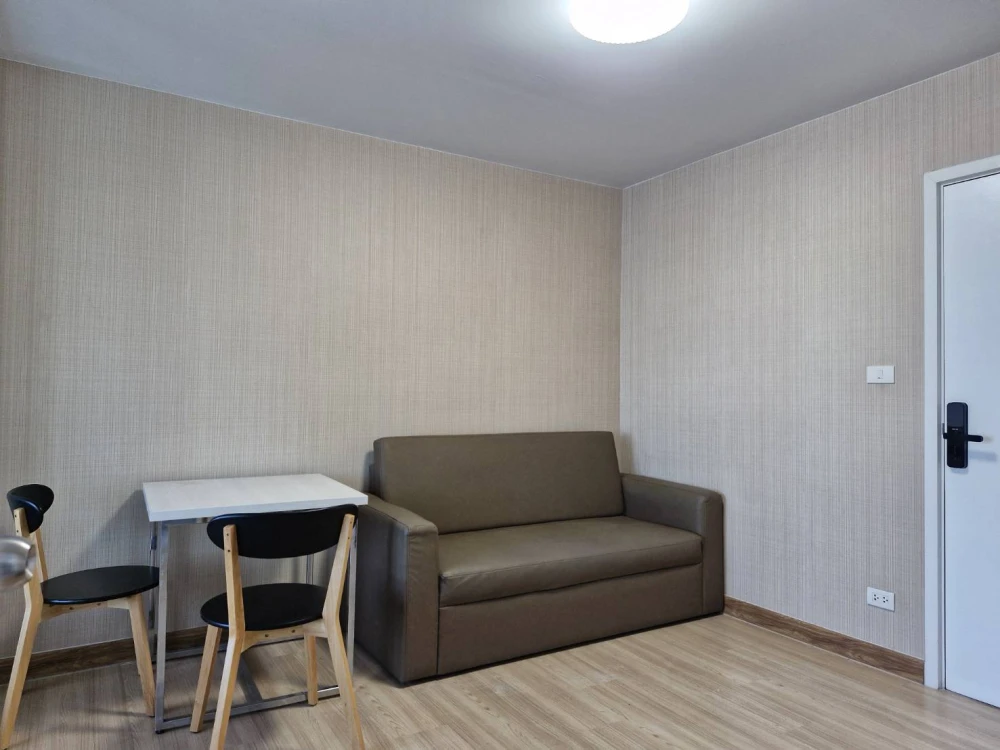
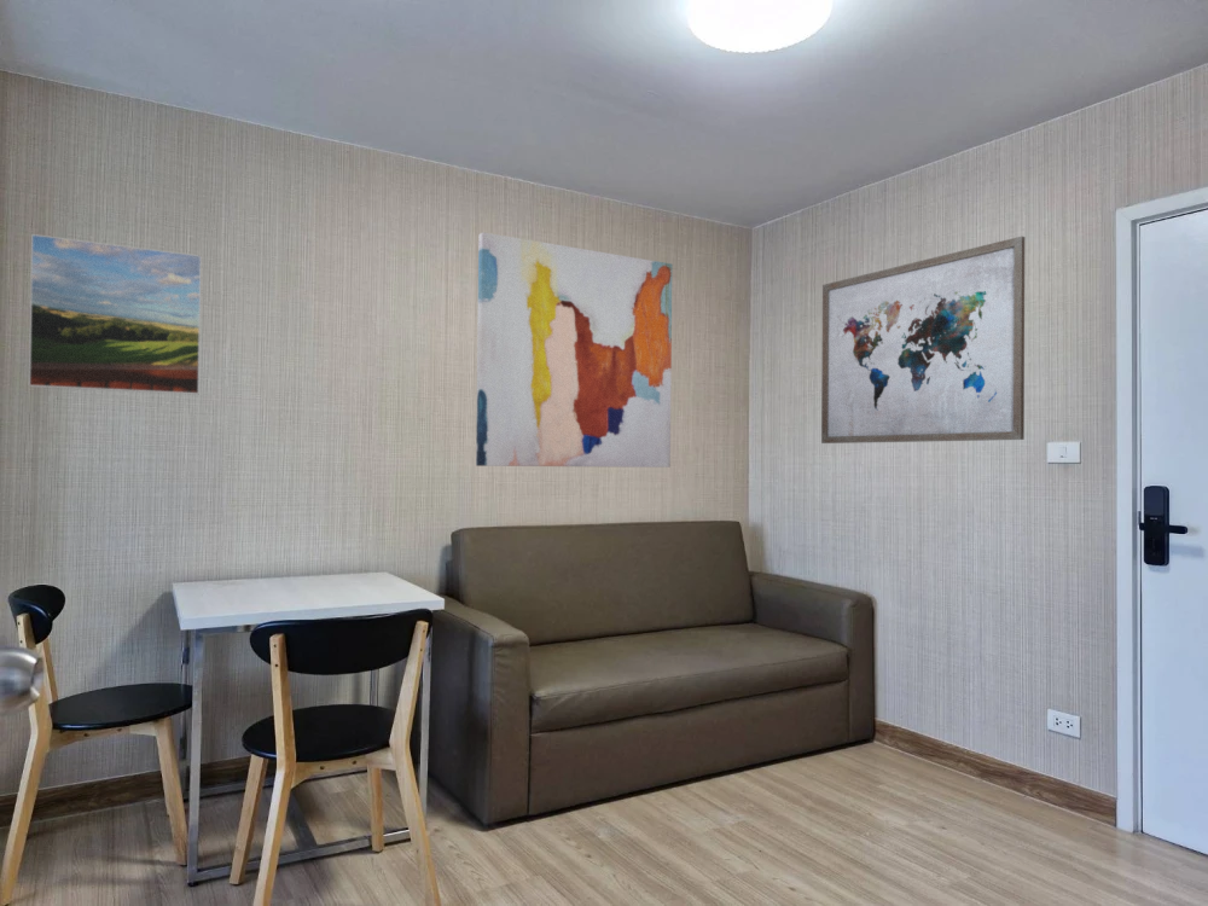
+ wall art [475,231,673,469]
+ wall art [820,236,1026,445]
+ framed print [28,233,203,396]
